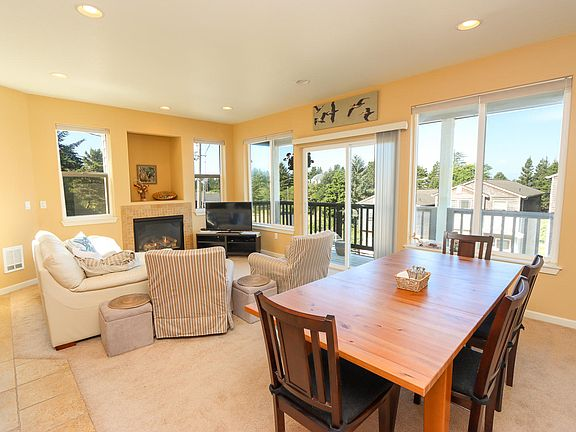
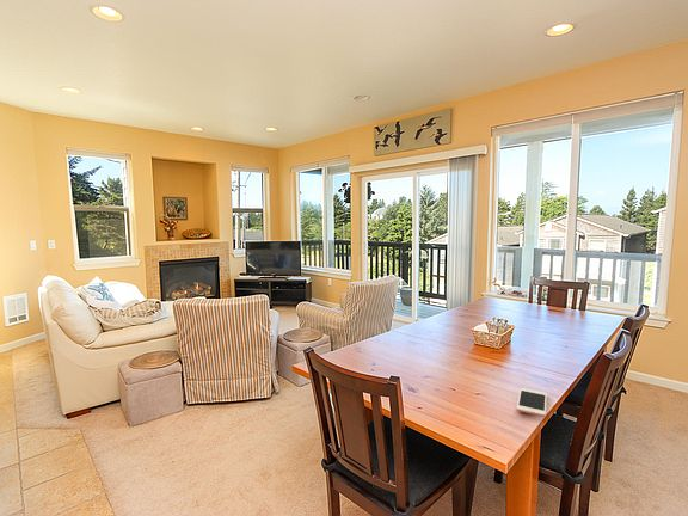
+ cell phone [515,387,548,418]
